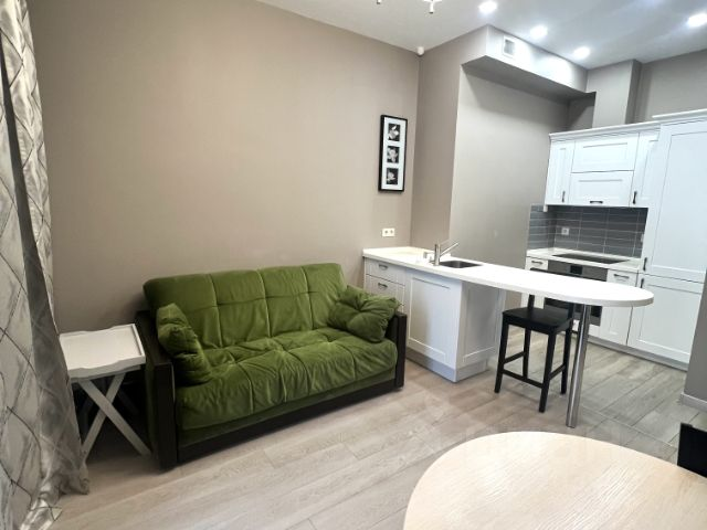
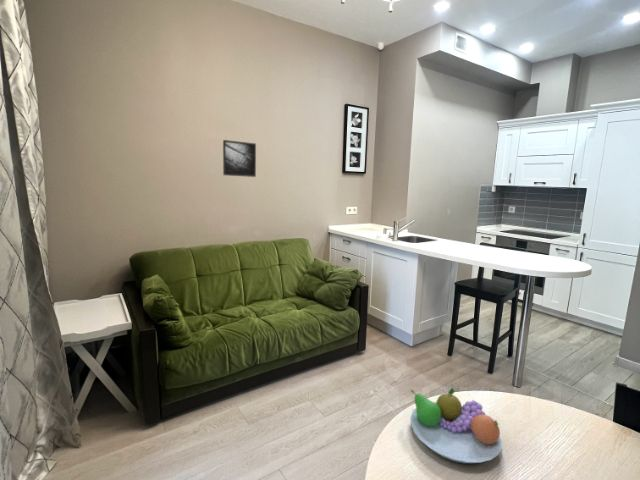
+ fruit bowl [410,387,503,464]
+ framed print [222,139,257,178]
